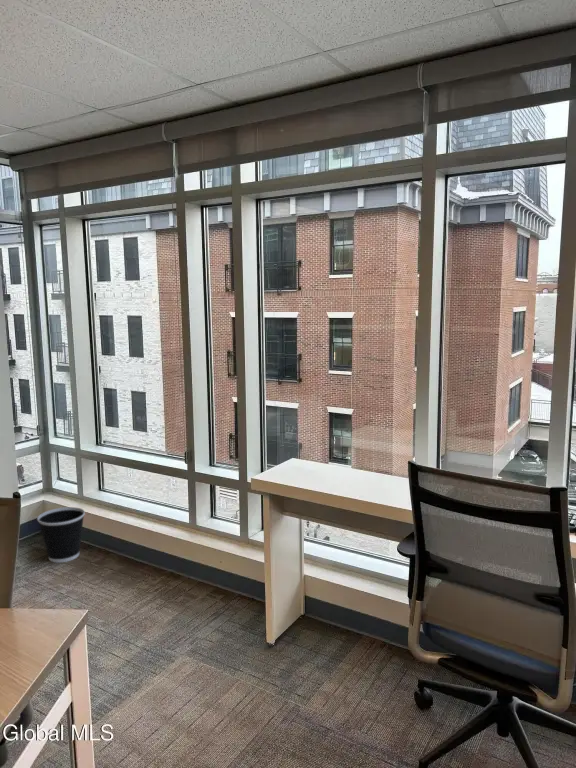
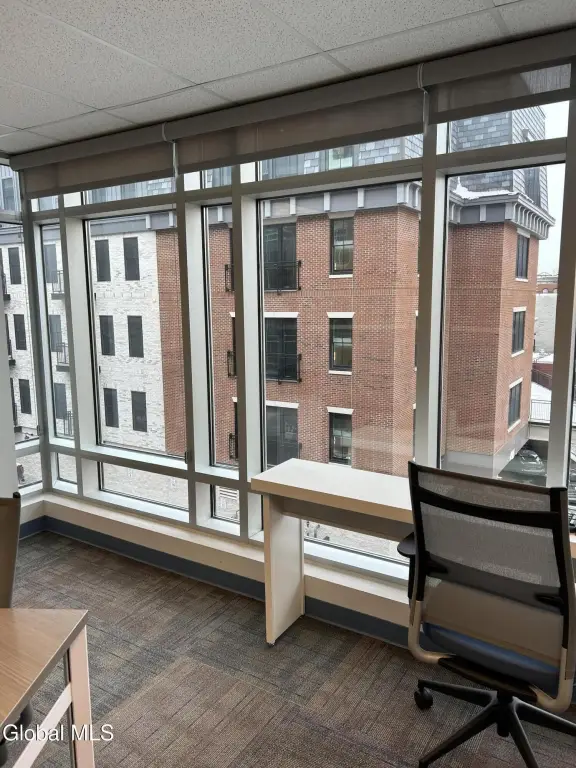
- wastebasket [36,506,86,564]
